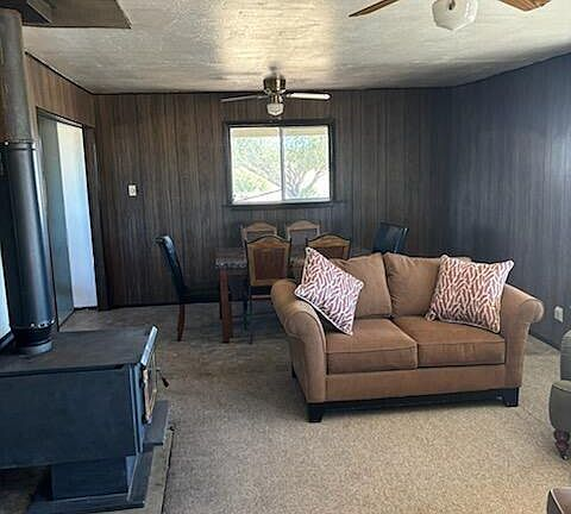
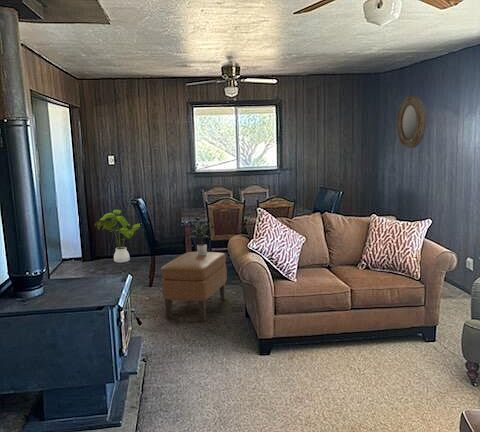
+ potted plant [186,216,215,256]
+ ottoman [160,251,228,321]
+ house plant [94,209,141,264]
+ home mirror [396,95,427,149]
